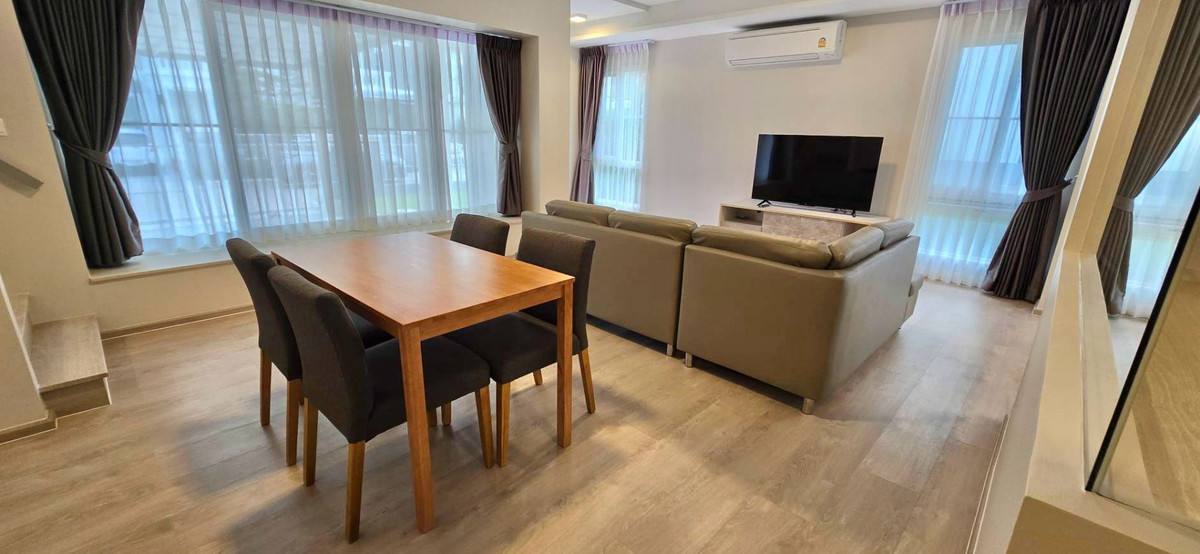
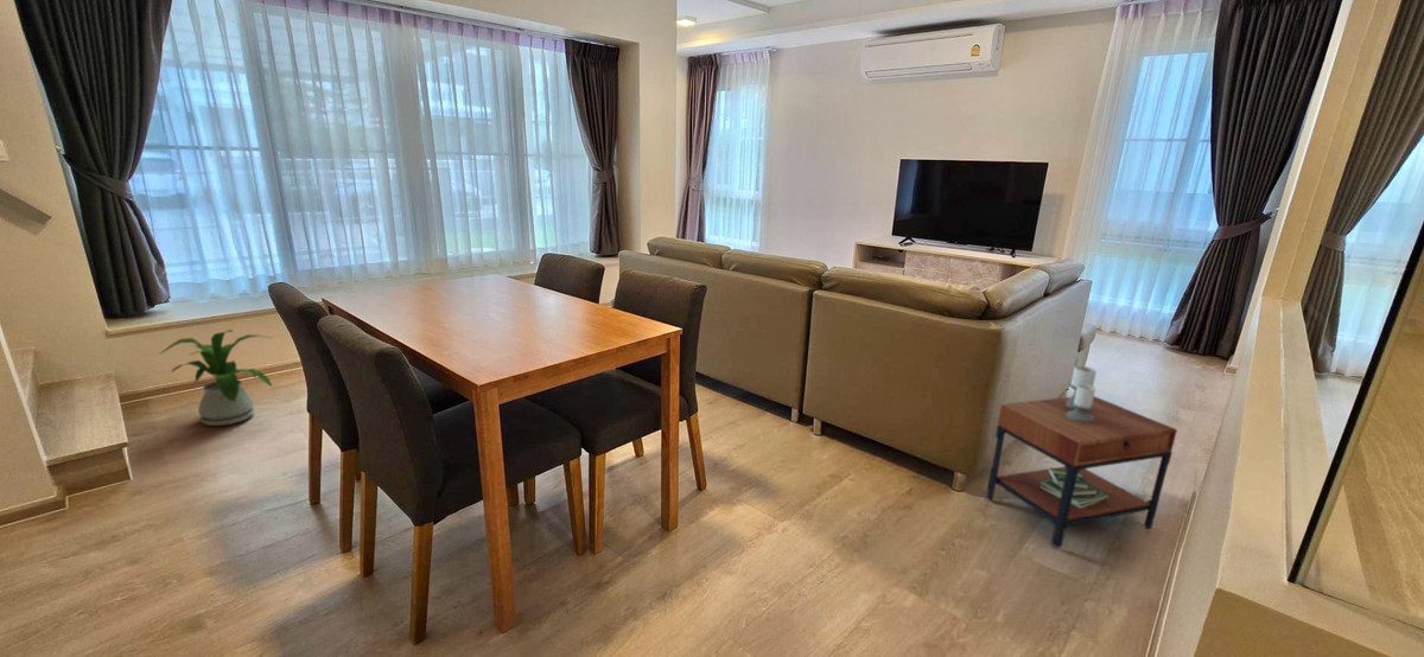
+ house plant [158,328,273,427]
+ side table [985,365,1178,549]
